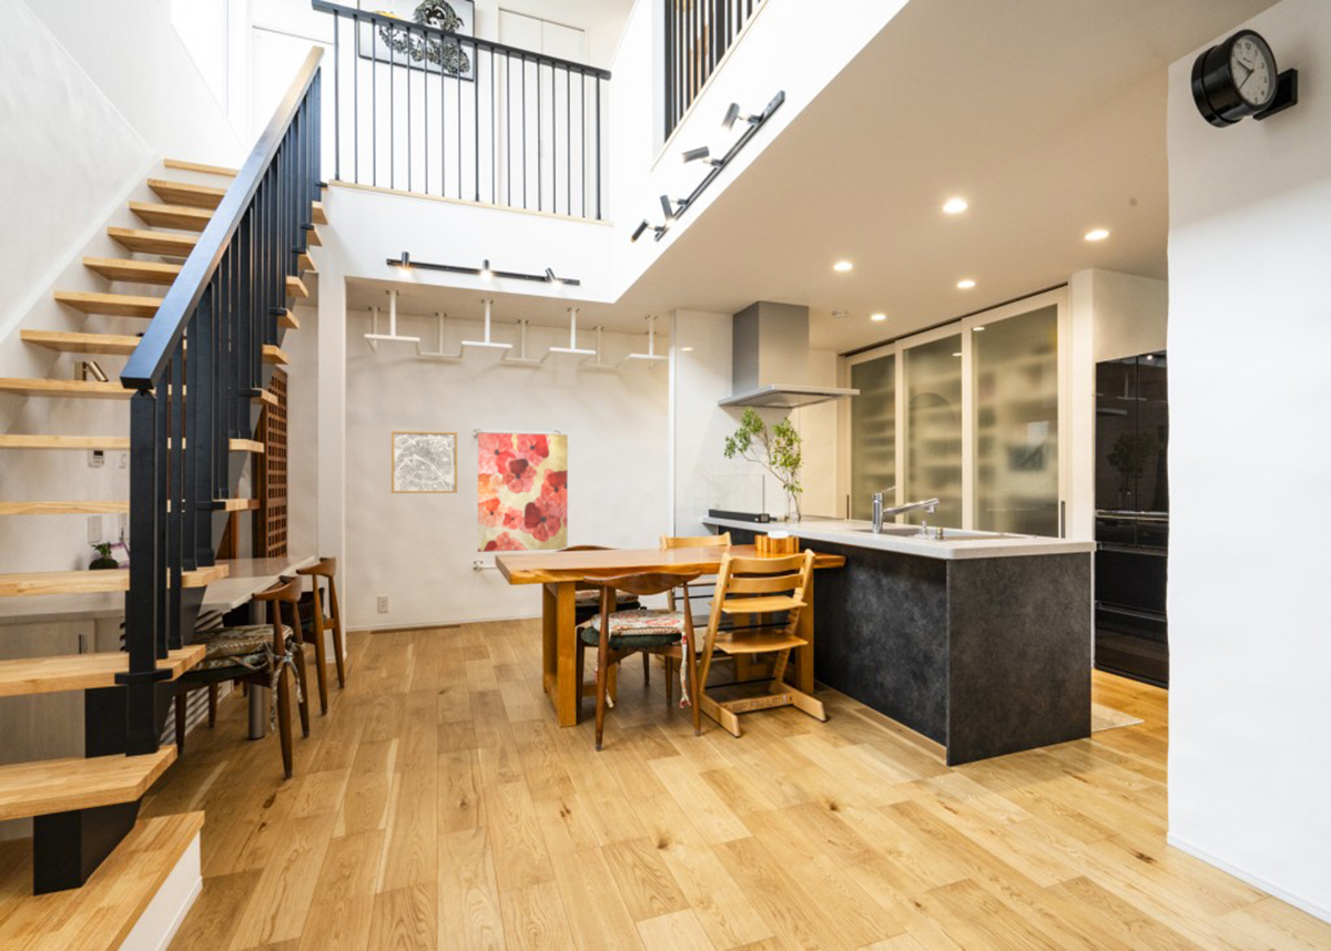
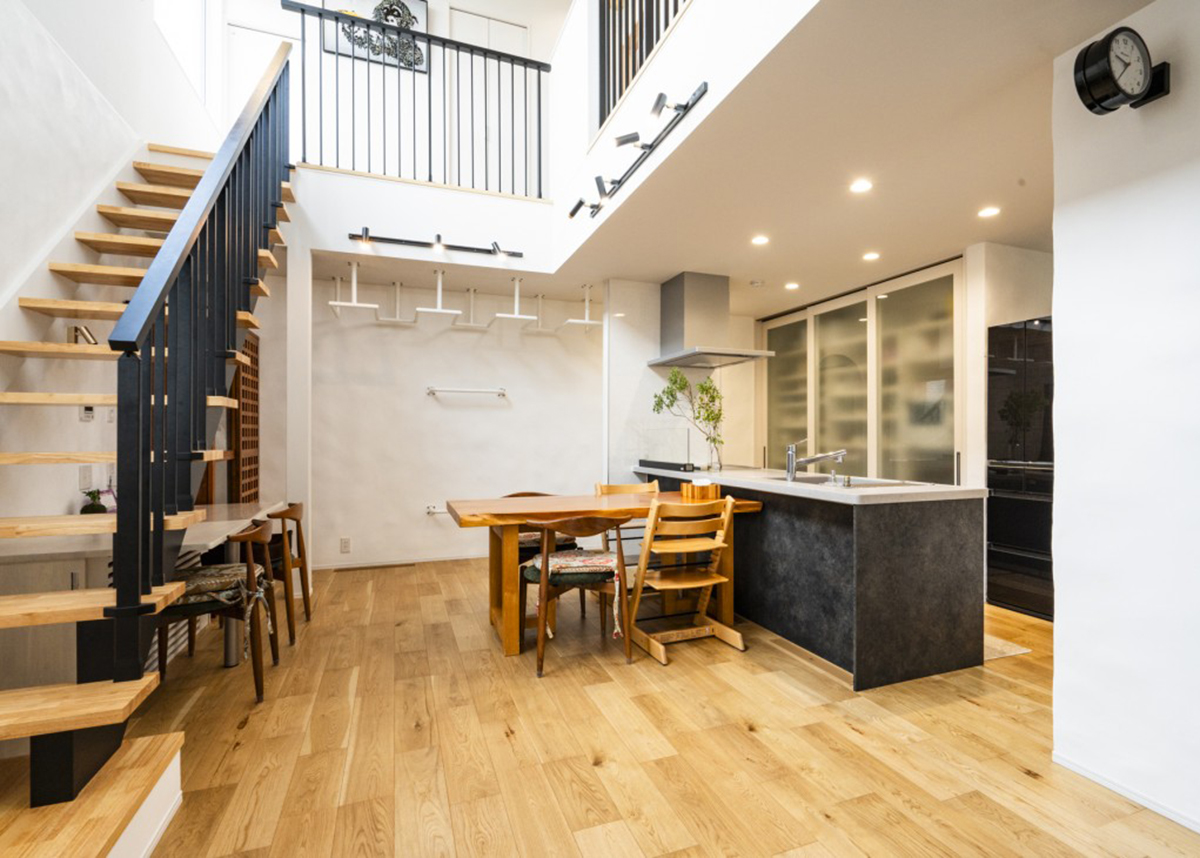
- wall art [477,432,569,553]
- wall art [390,430,458,494]
